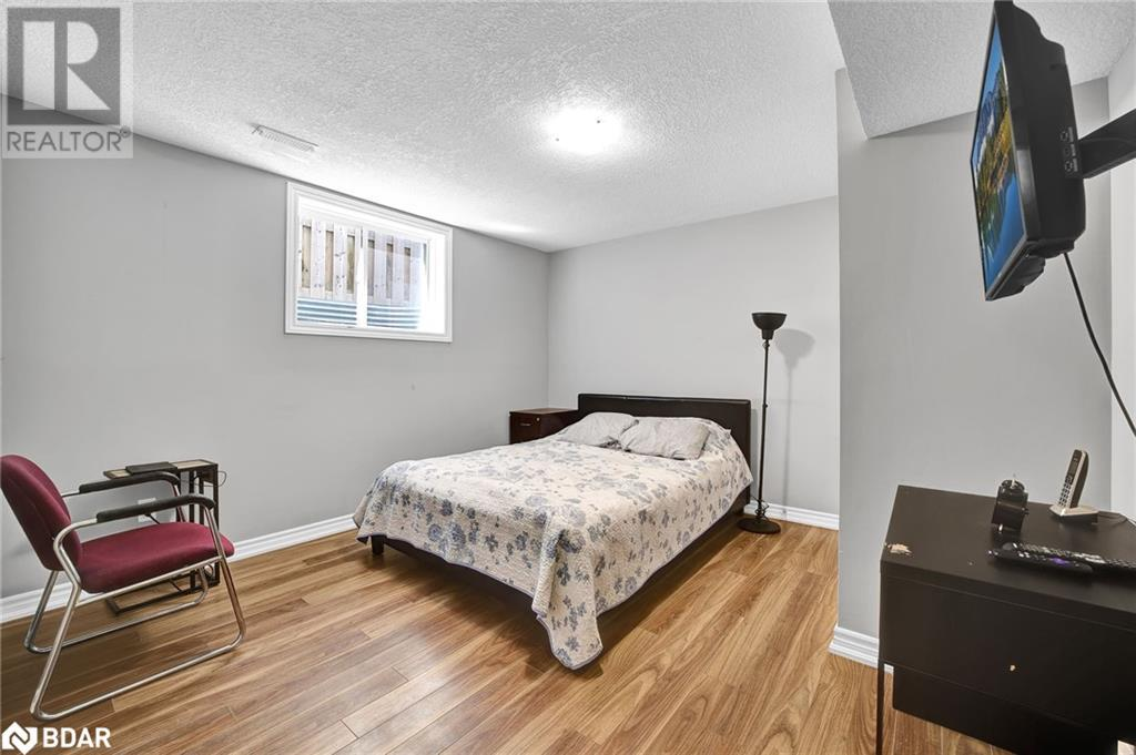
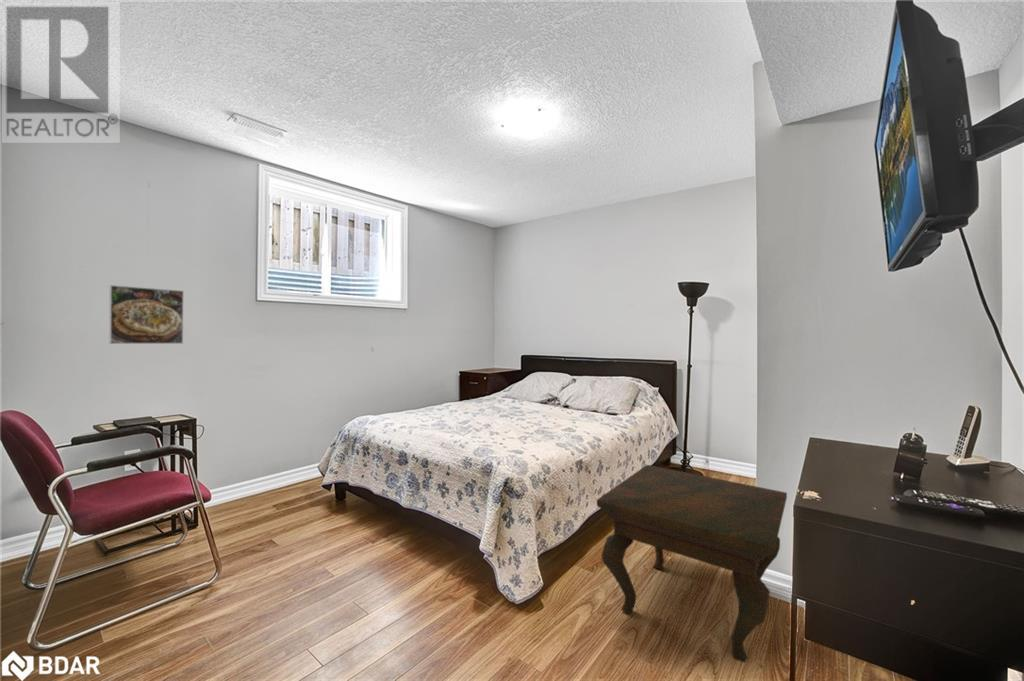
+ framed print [108,284,185,345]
+ side table [596,464,788,664]
